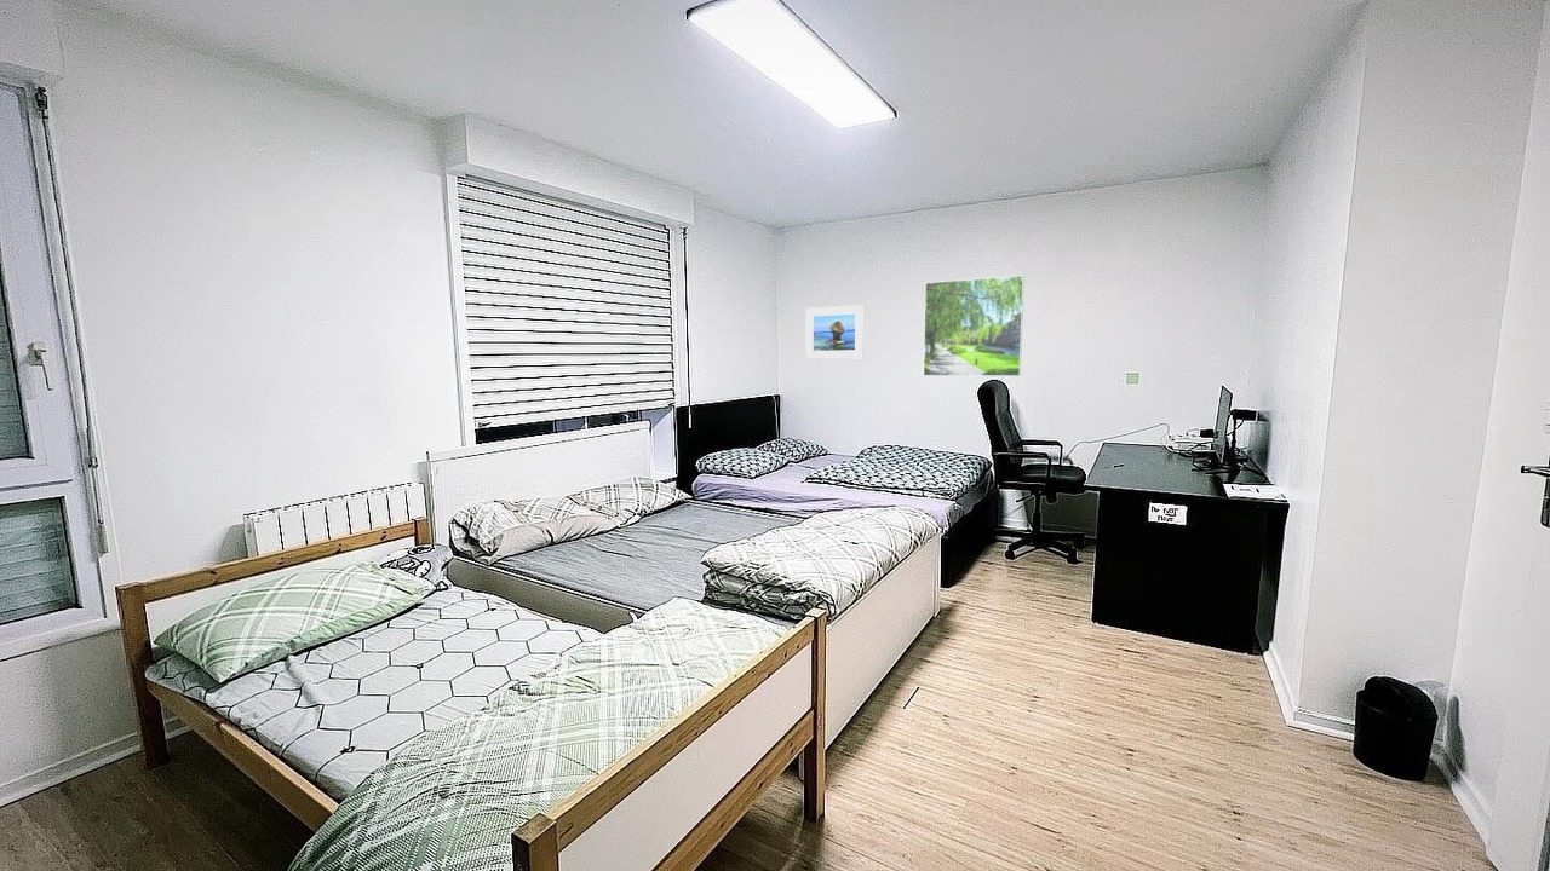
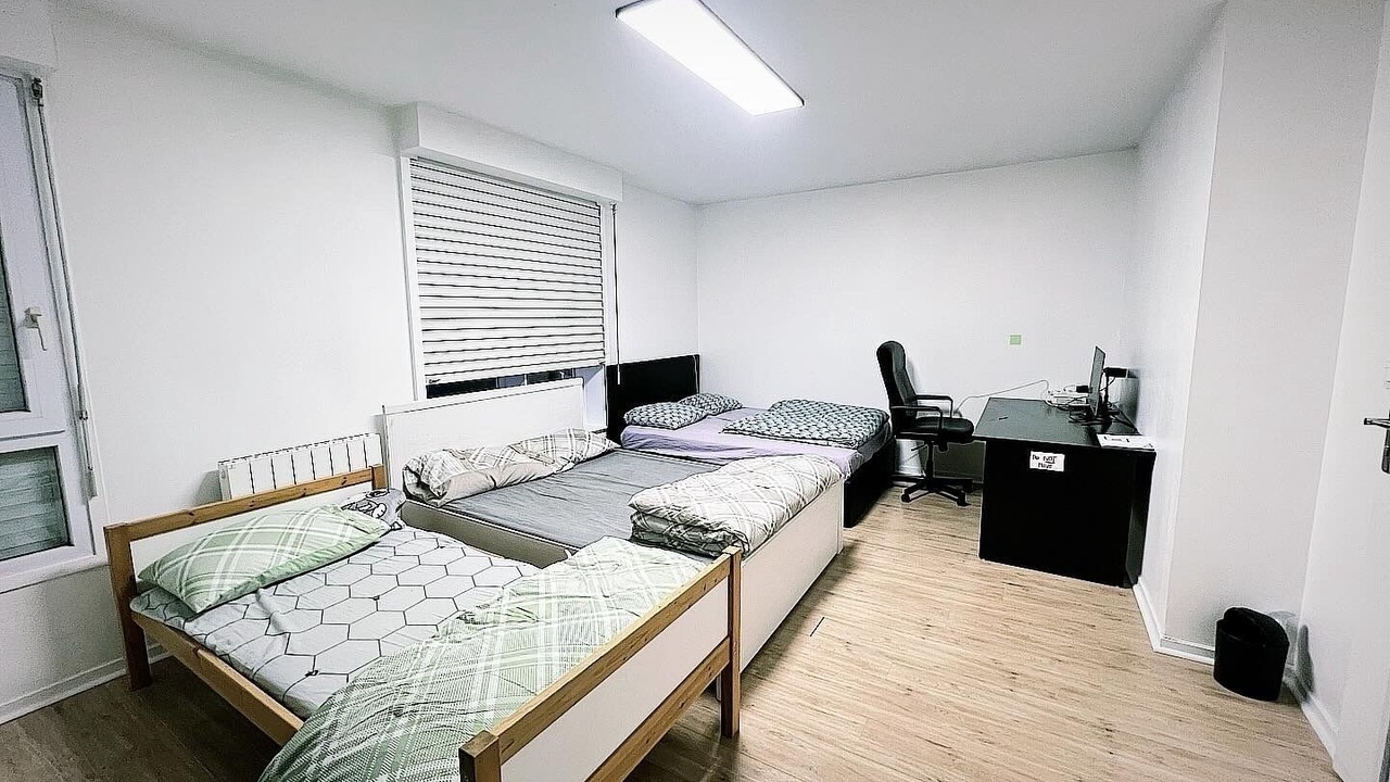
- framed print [805,304,866,360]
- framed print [922,275,1026,377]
